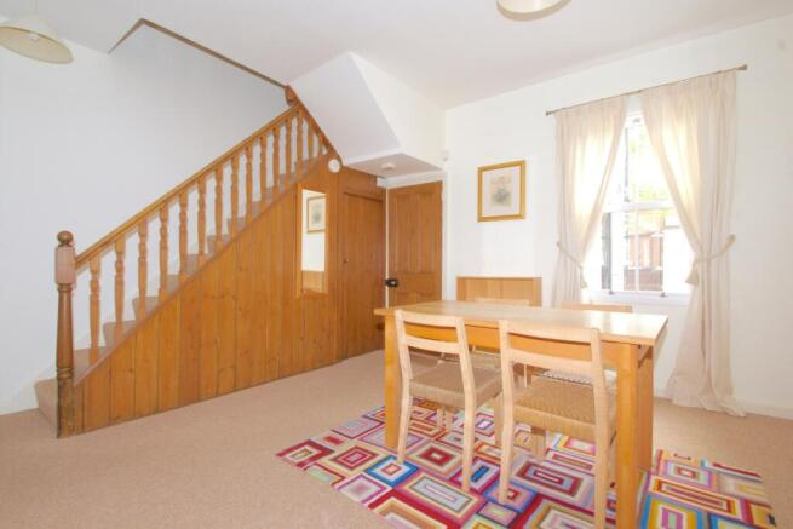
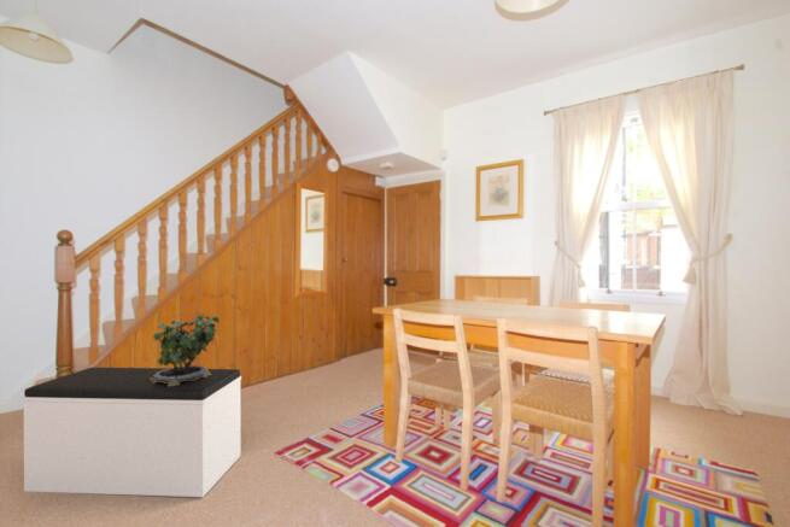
+ bench [22,367,242,498]
+ potted plant [150,310,221,386]
